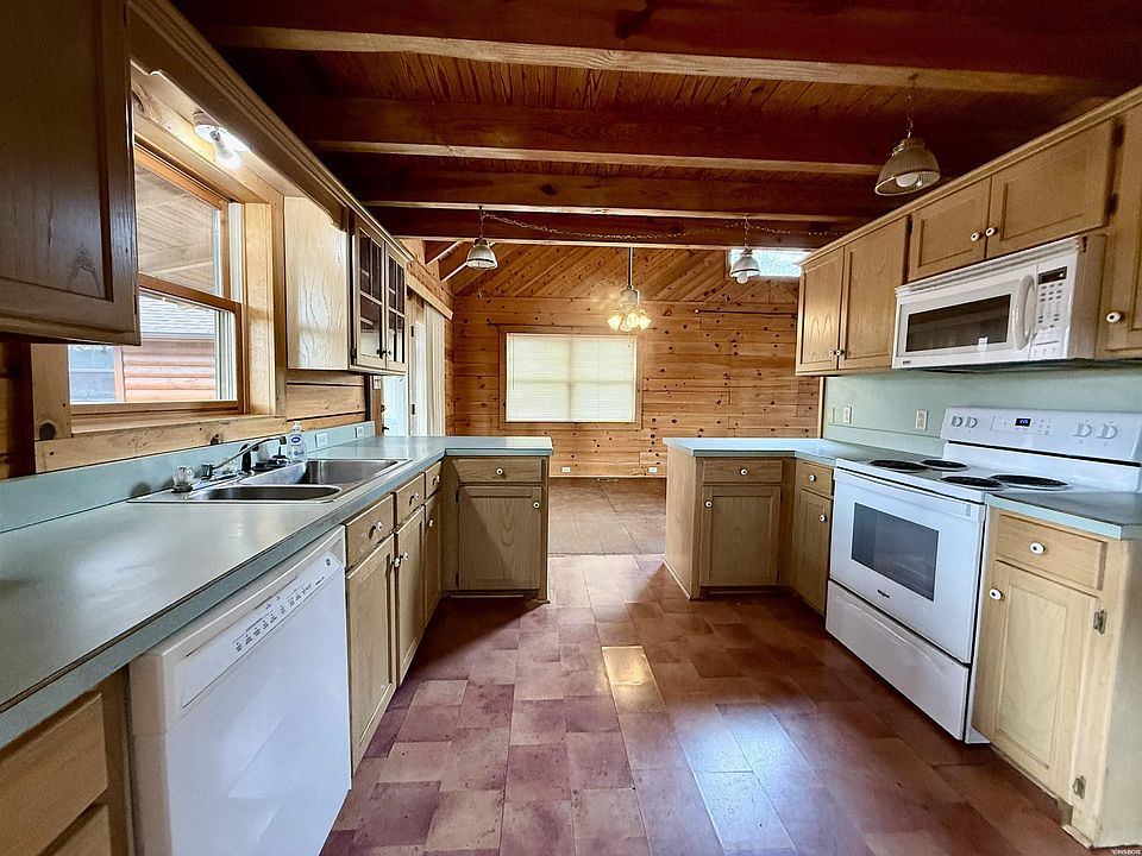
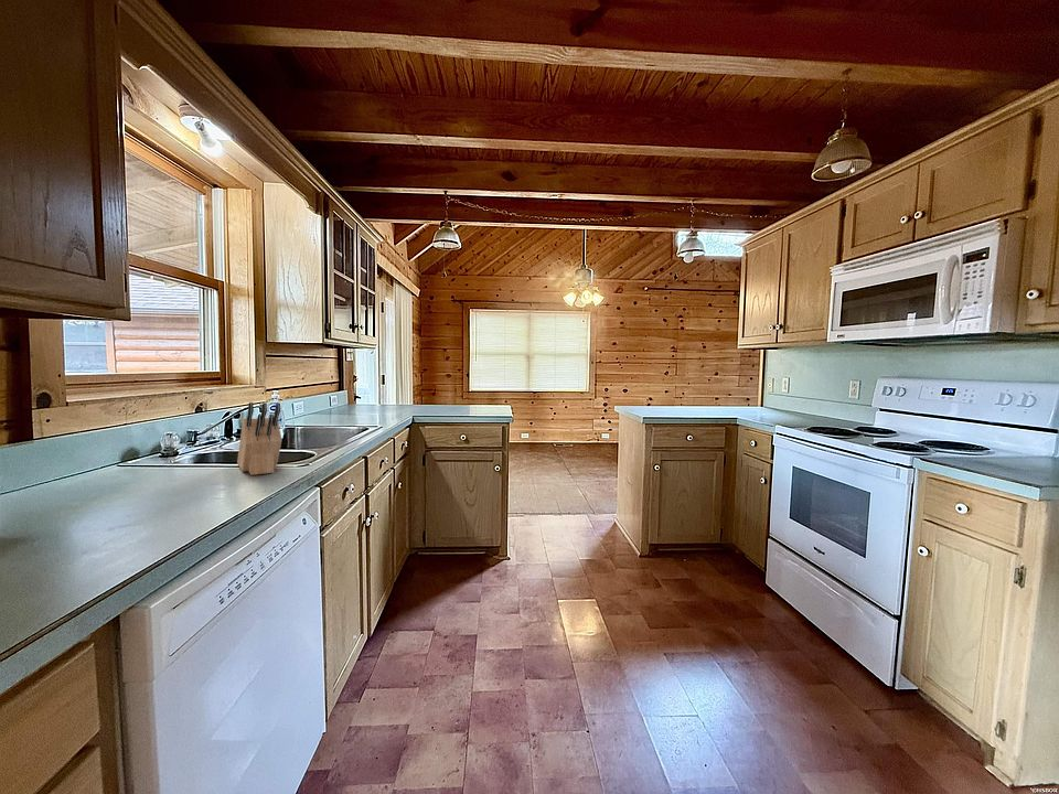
+ knife block [236,401,282,476]
